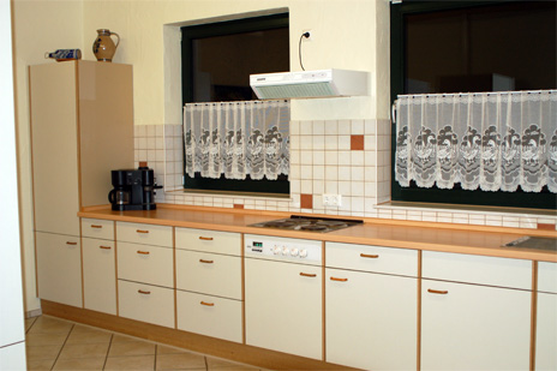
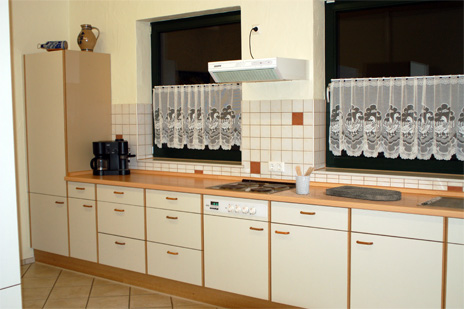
+ utensil holder [294,165,316,195]
+ cutting board [325,184,402,202]
